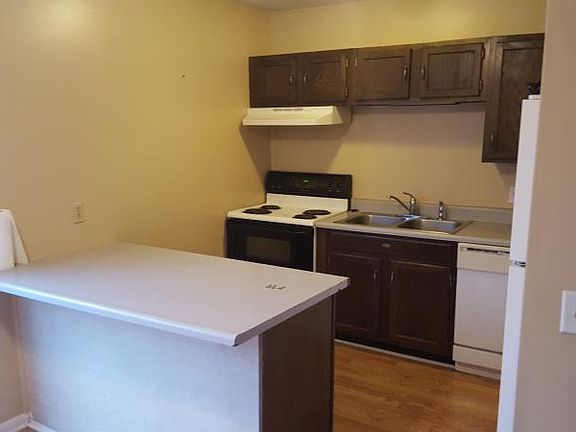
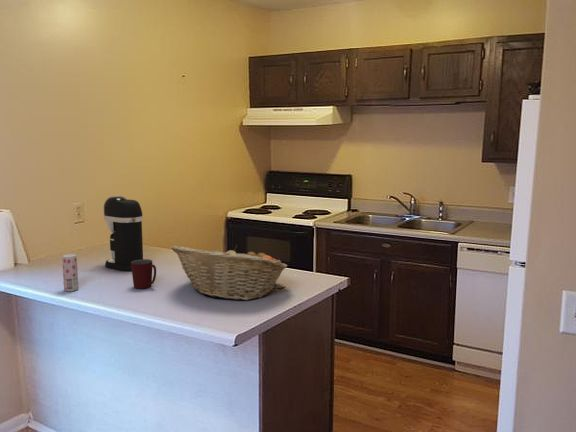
+ coffee maker [103,195,144,272]
+ beverage can [61,253,80,292]
+ mug [131,258,157,290]
+ fruit basket [171,244,288,301]
